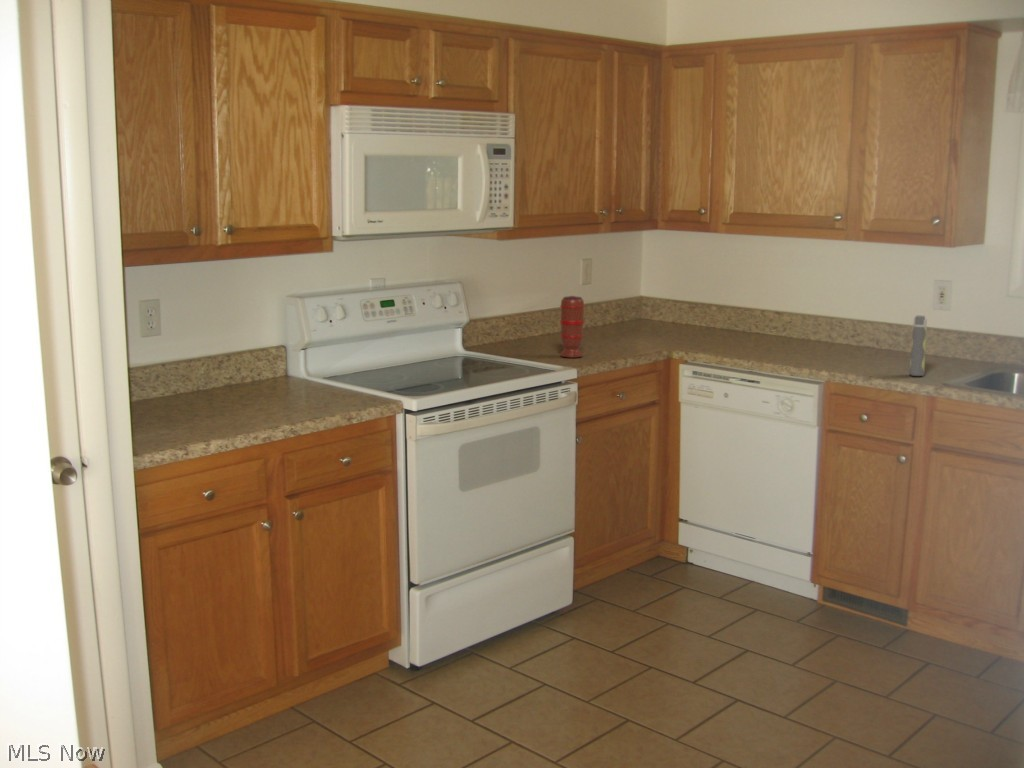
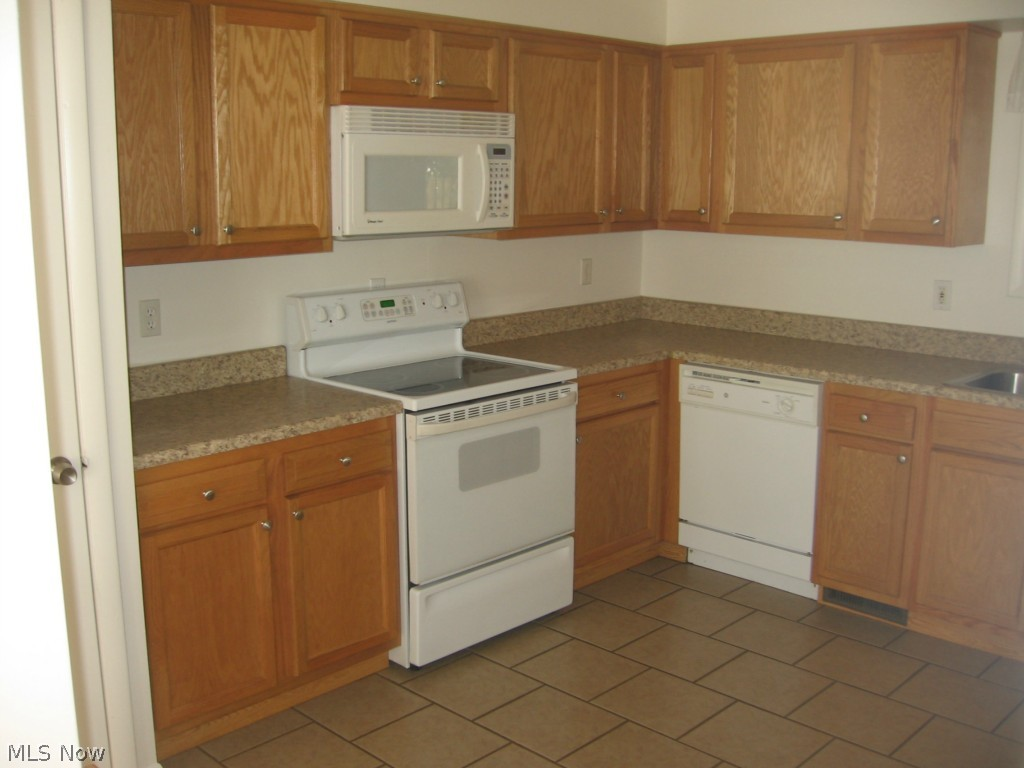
- spice grinder [559,295,586,359]
- spray bottle [908,315,928,377]
